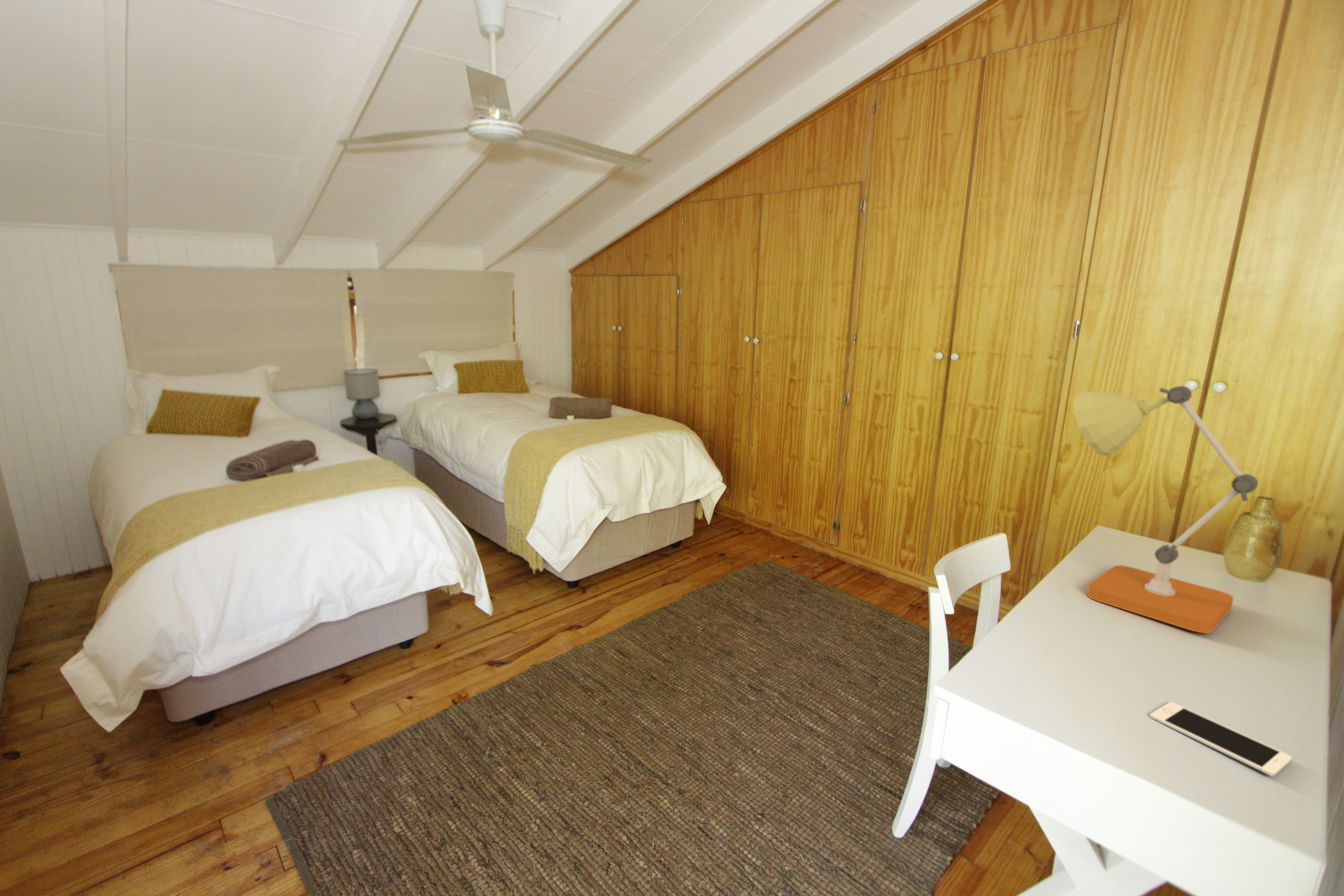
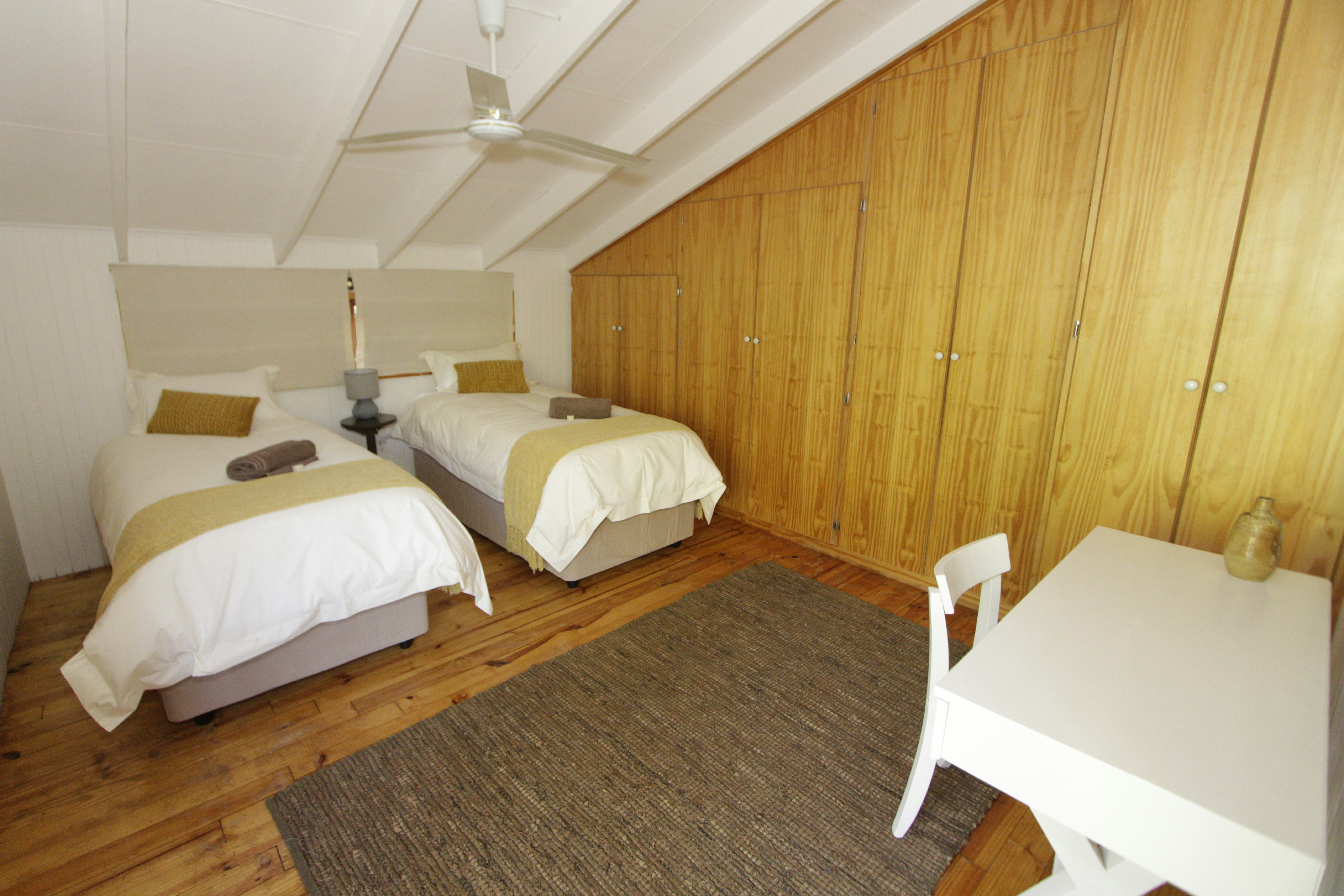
- desk lamp [1073,386,1258,634]
- cell phone [1149,702,1292,777]
